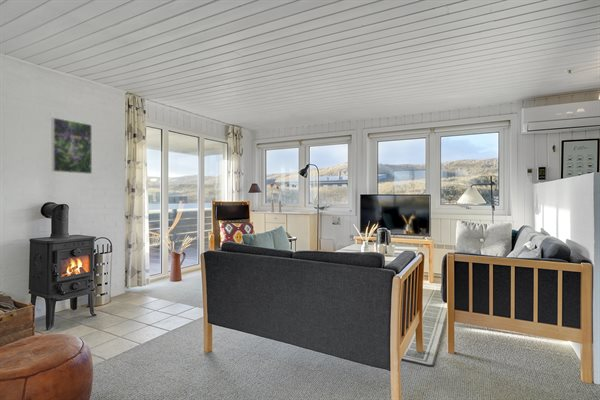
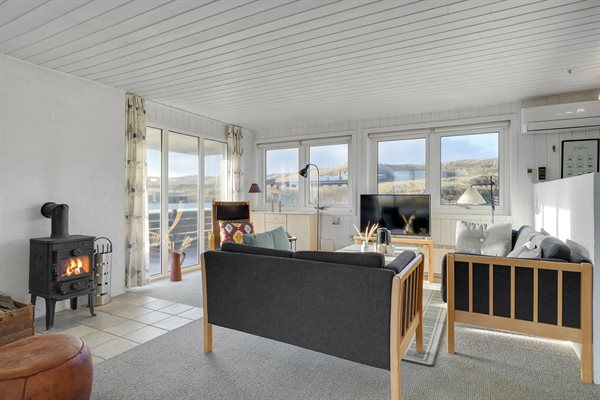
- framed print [51,117,93,175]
